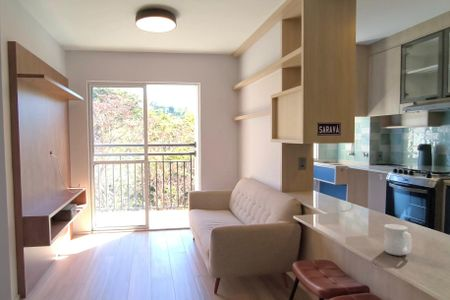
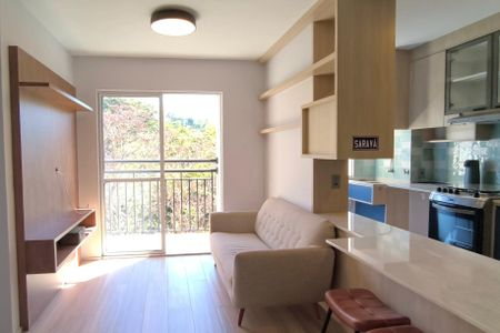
- mug [383,223,413,256]
